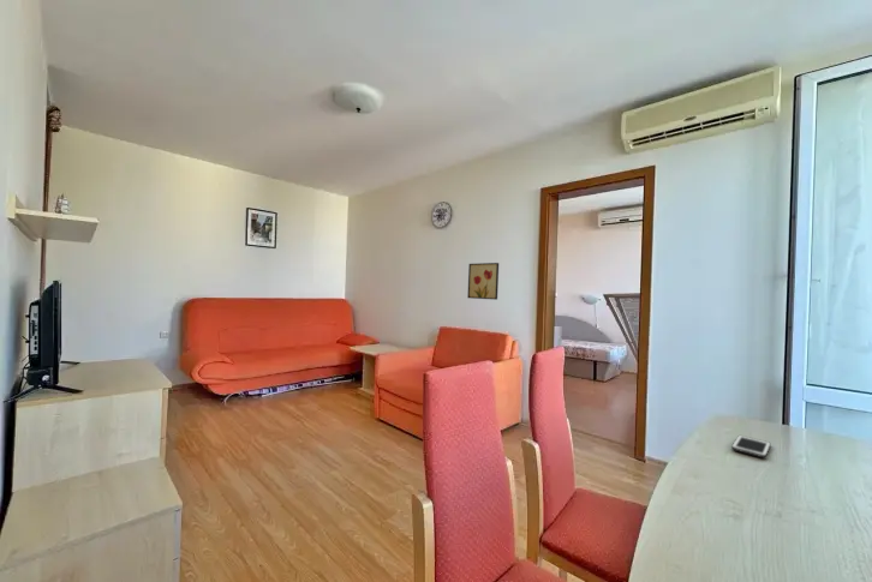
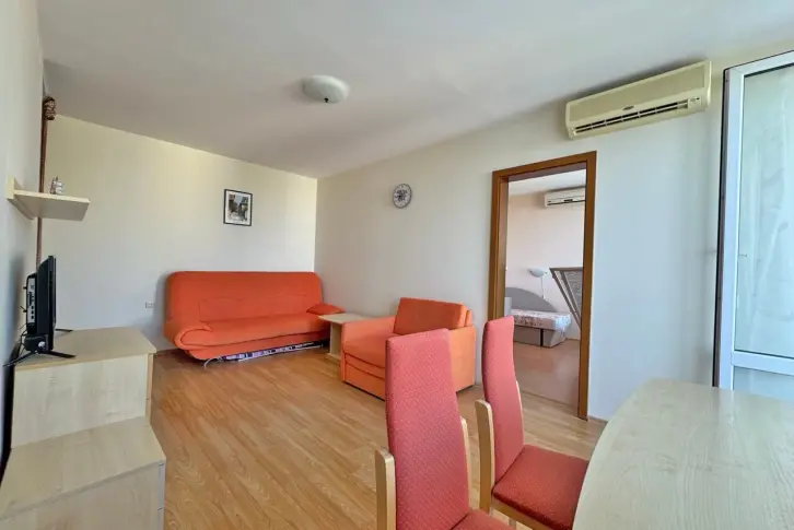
- cell phone [730,434,771,458]
- wall art [466,262,500,301]
